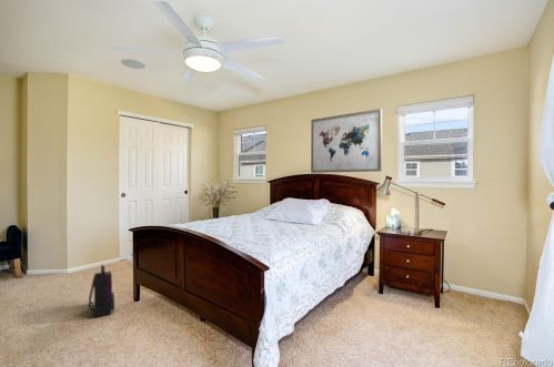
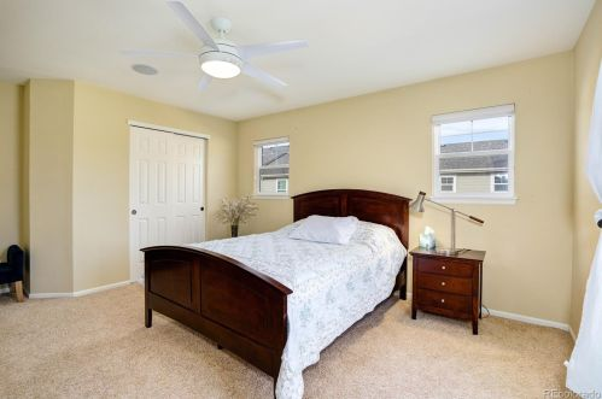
- wall art [310,108,383,174]
- backpack [88,264,115,318]
